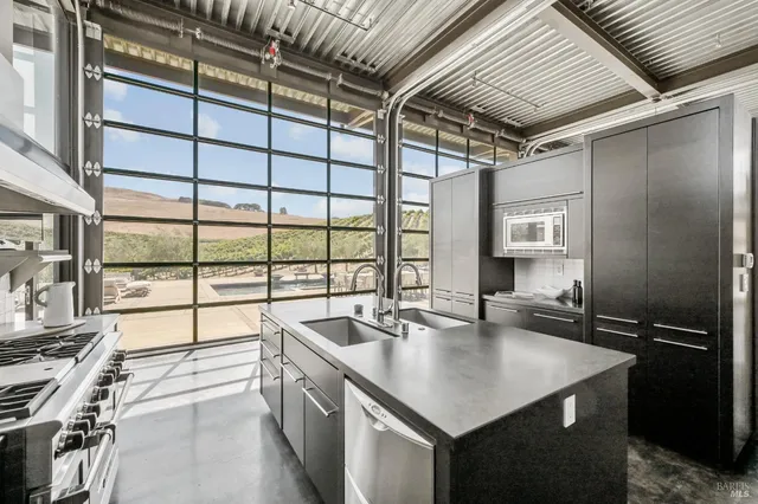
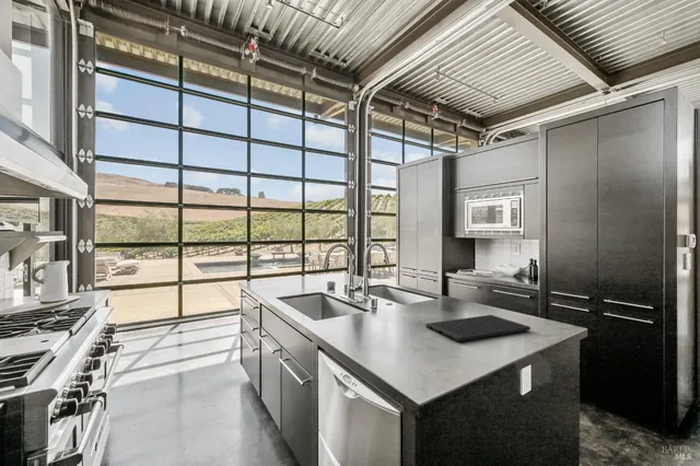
+ cutting board [424,314,532,342]
